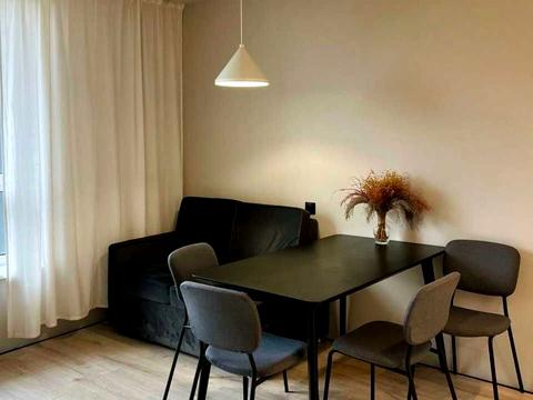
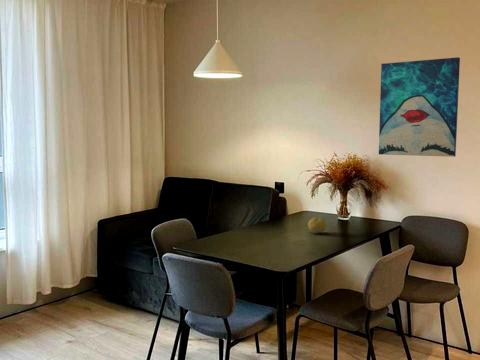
+ wall art [378,56,461,158]
+ fruit [307,216,327,234]
